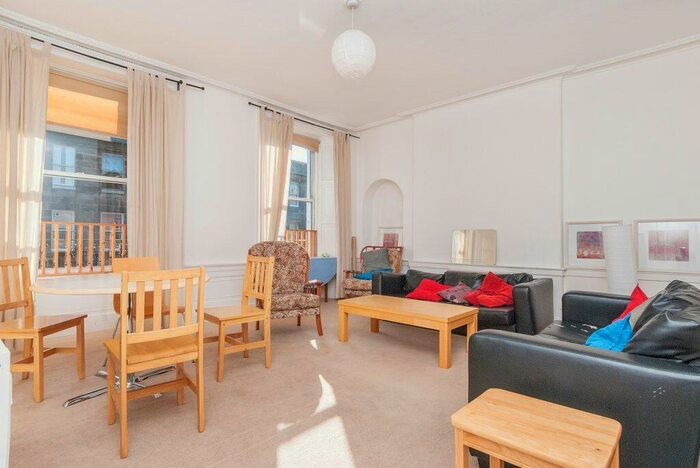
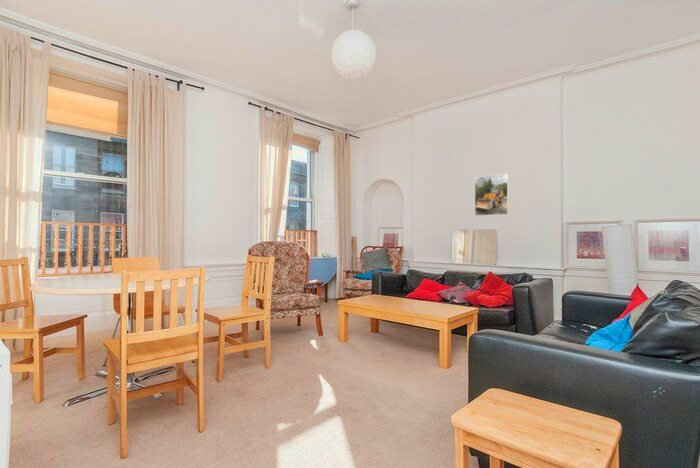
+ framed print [474,172,509,217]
